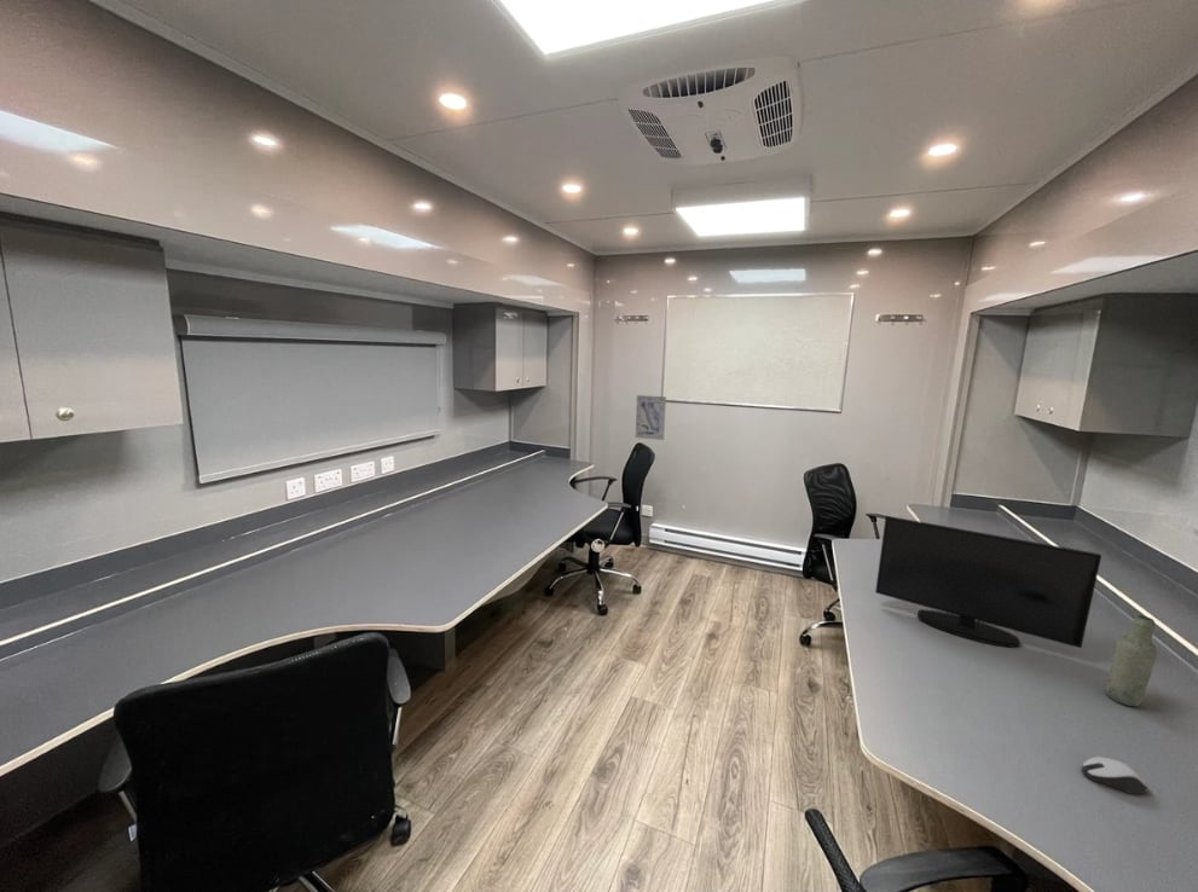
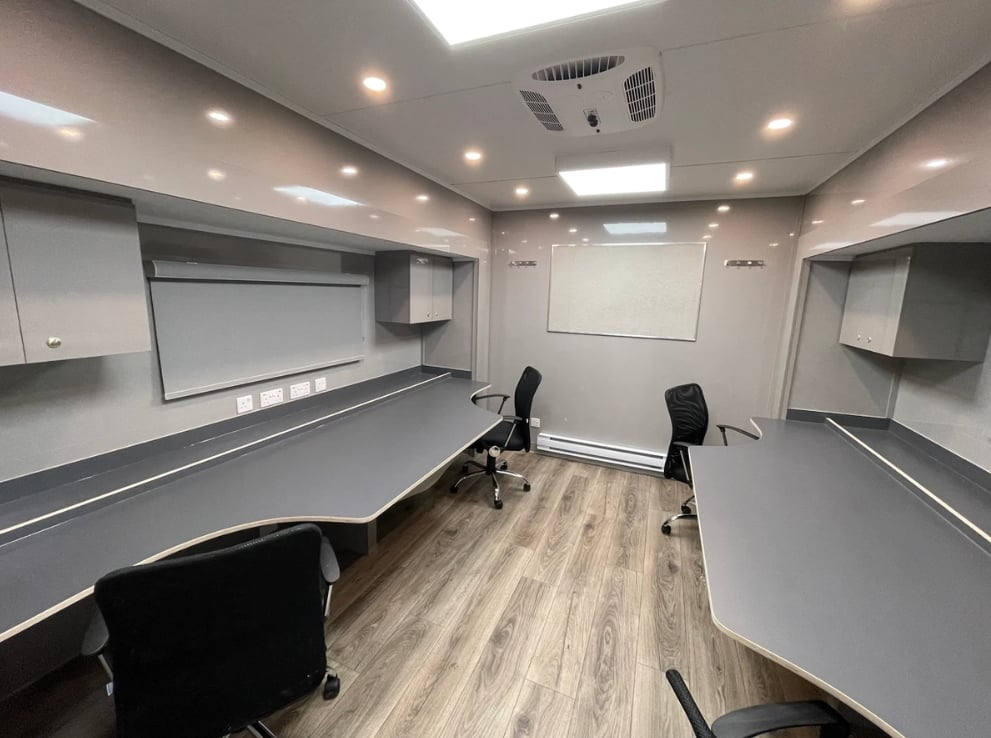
- wall art [635,394,667,441]
- computer mouse [1081,755,1148,795]
- bottle [1104,614,1158,707]
- monitor [874,515,1102,649]
